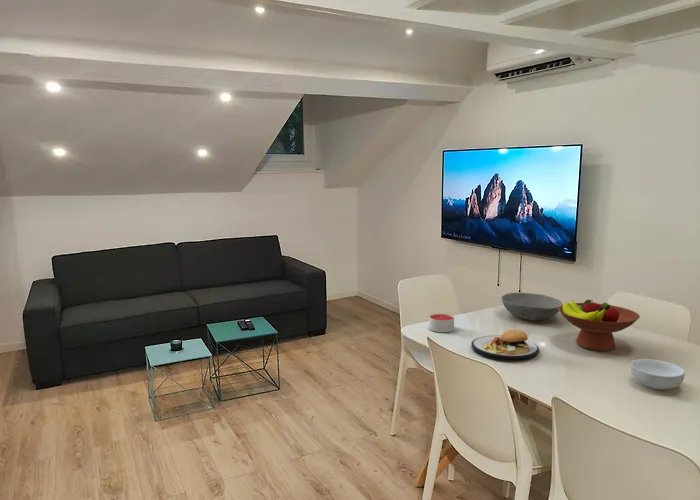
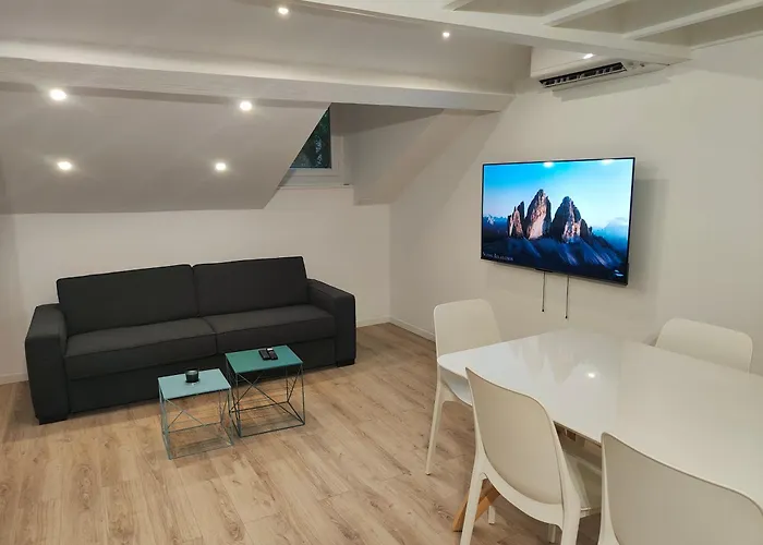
- cereal bowl [629,358,686,391]
- plate [471,318,540,362]
- candle [428,313,455,333]
- fruit bowl [558,299,641,352]
- bowl [500,292,563,322]
